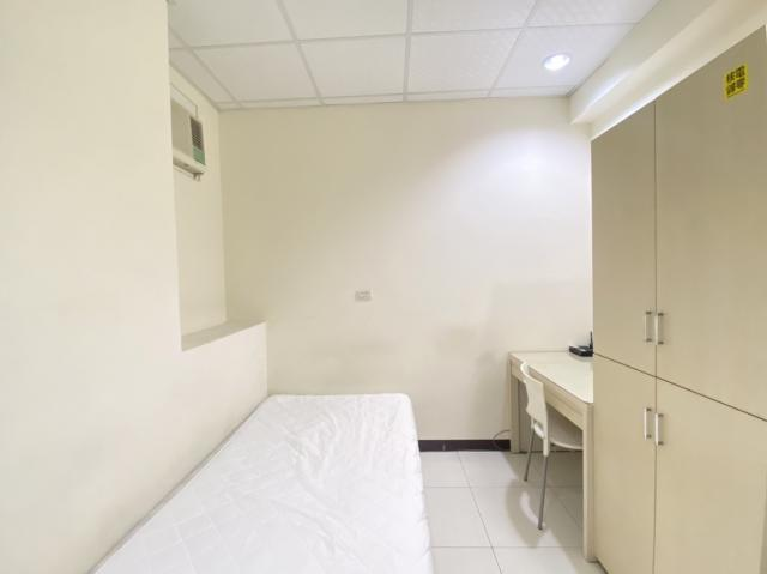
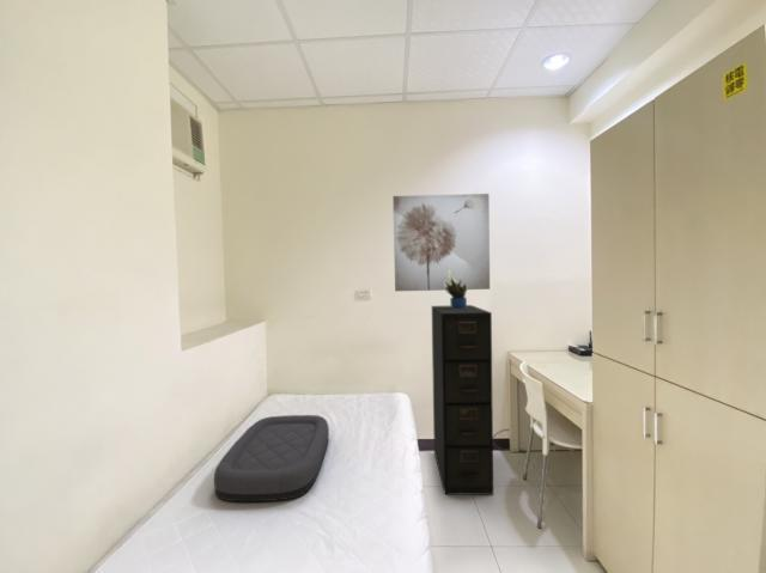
+ potted plant [444,270,469,310]
+ filing cabinet [431,304,494,496]
+ cushion [213,414,330,502]
+ wall art [391,193,491,292]
